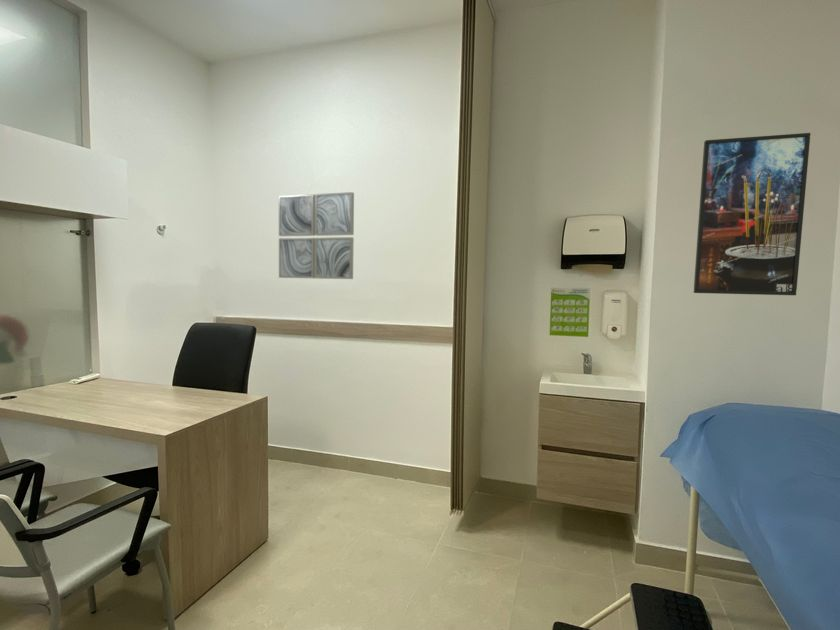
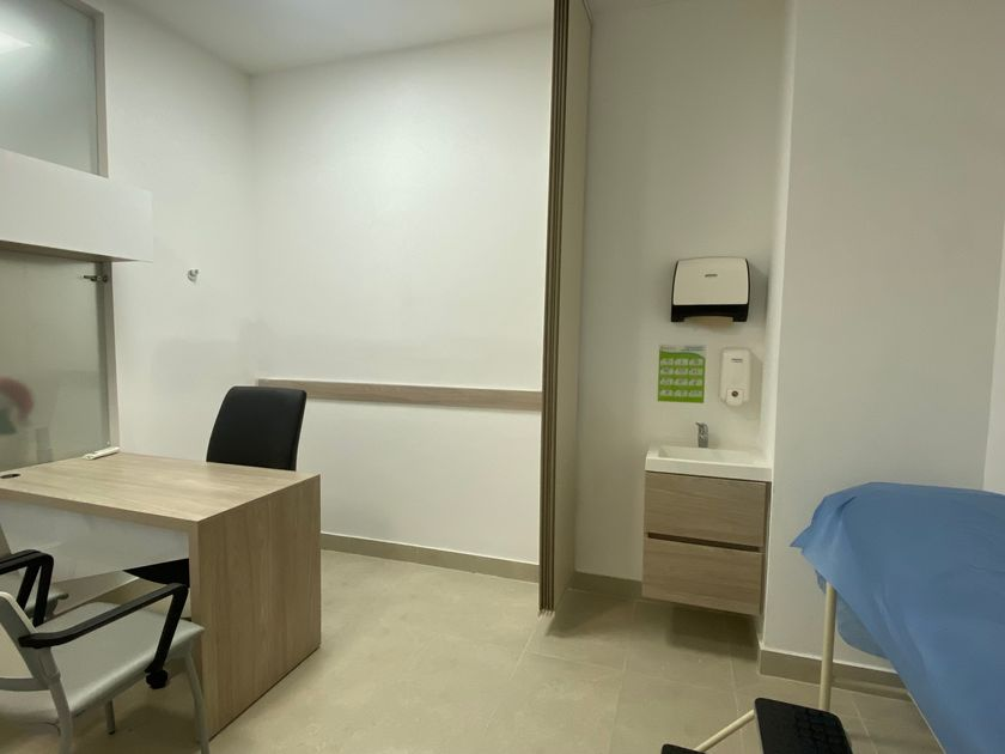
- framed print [693,132,812,296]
- wall art [278,191,355,280]
